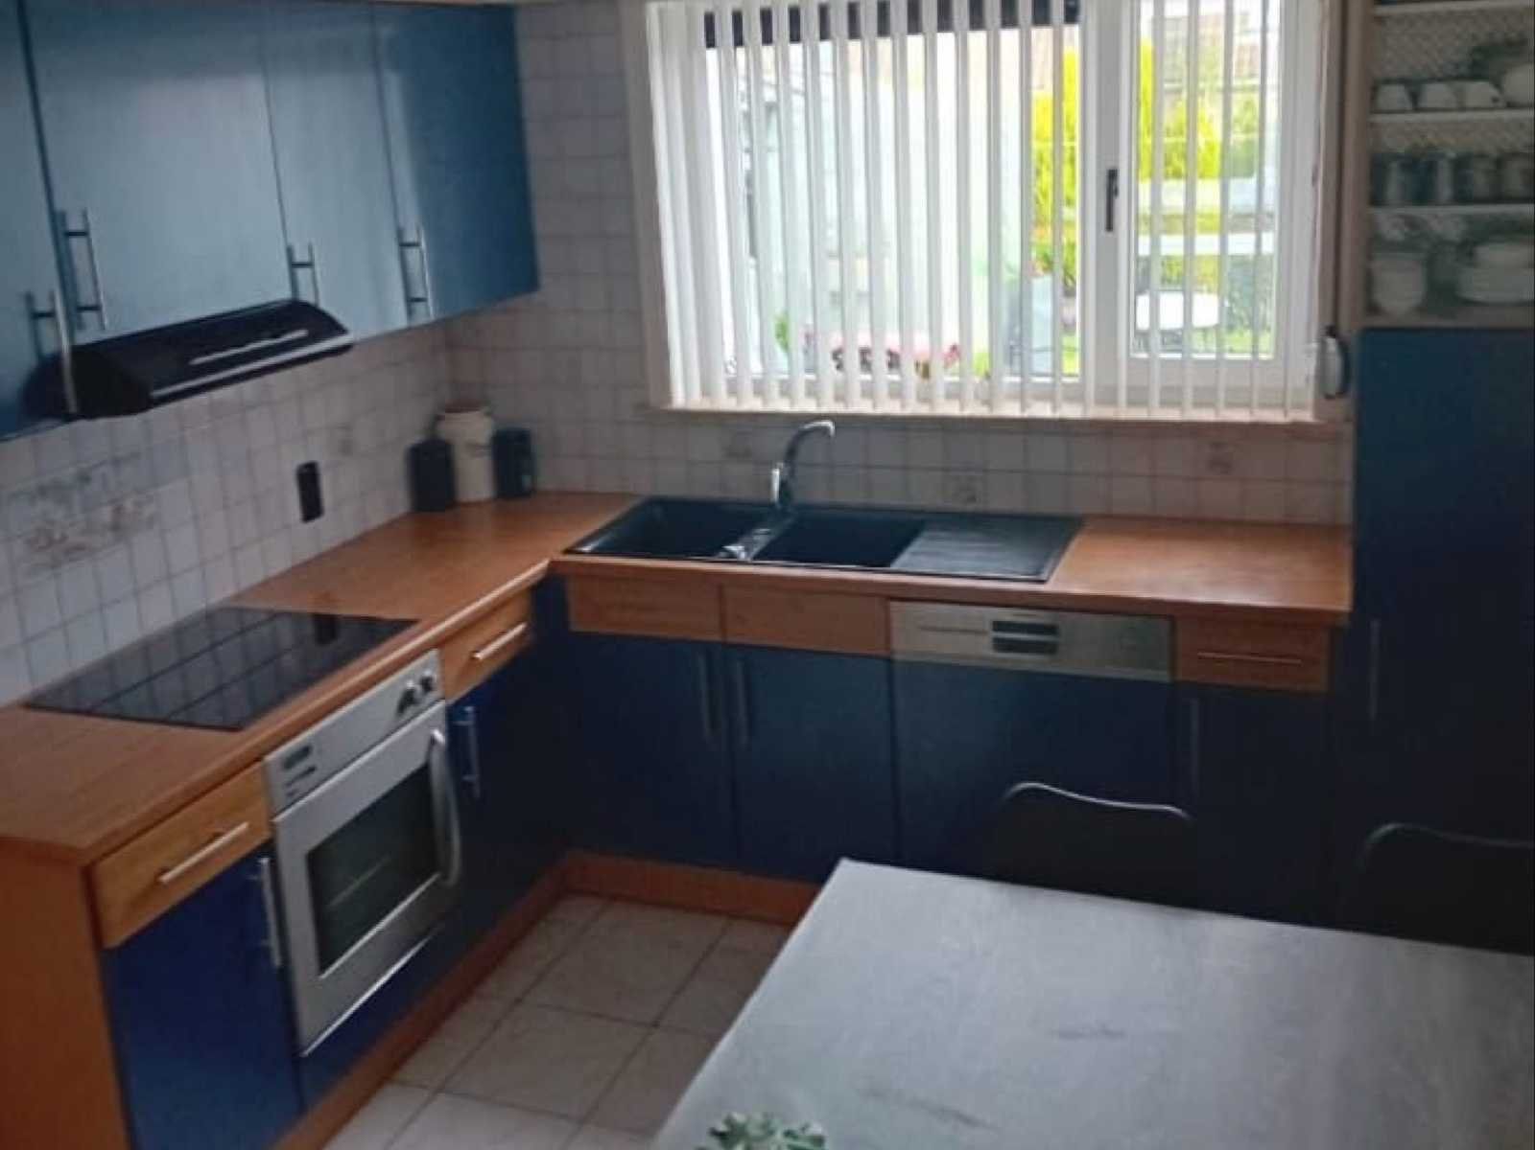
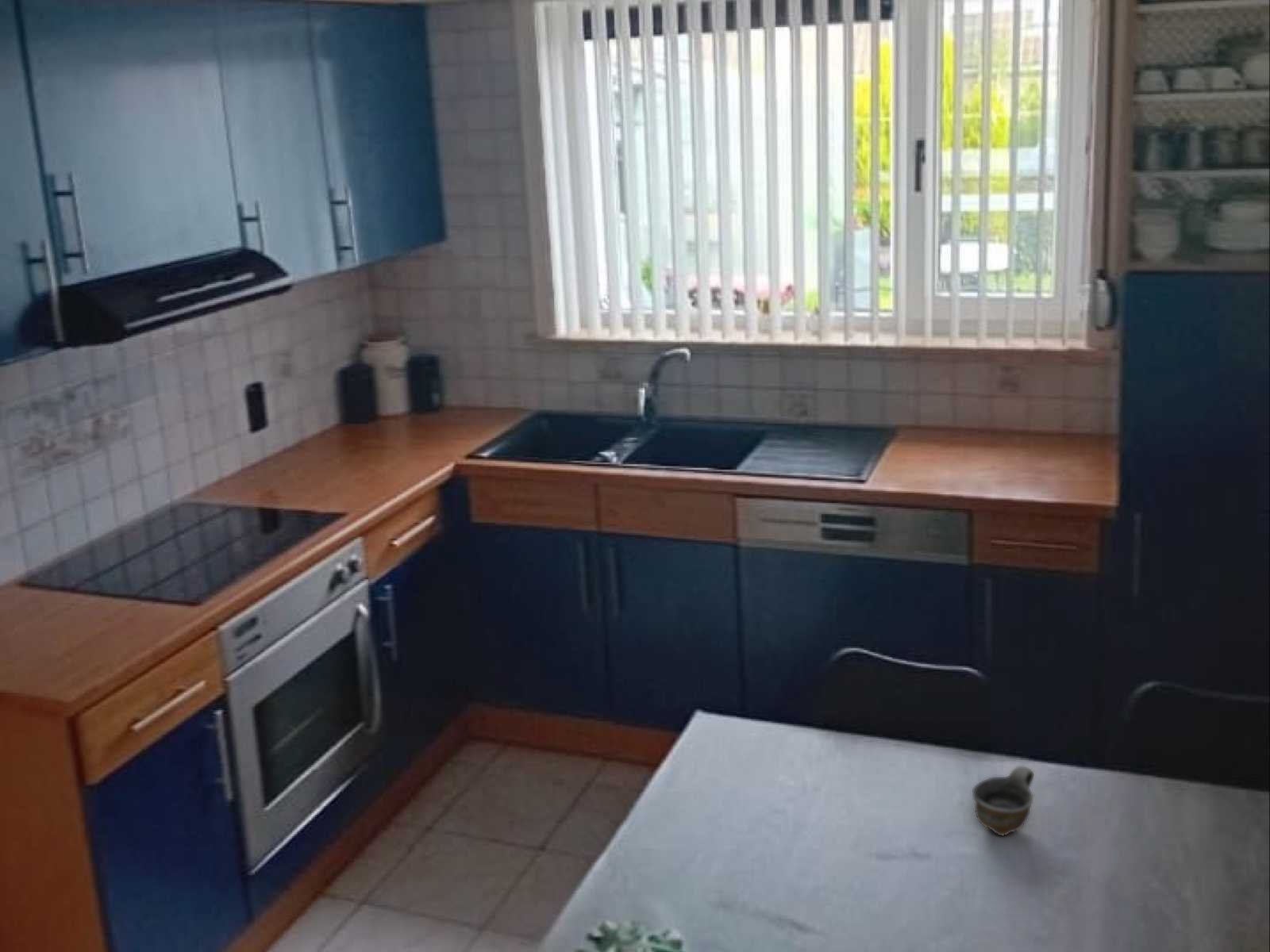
+ cup [972,766,1035,836]
